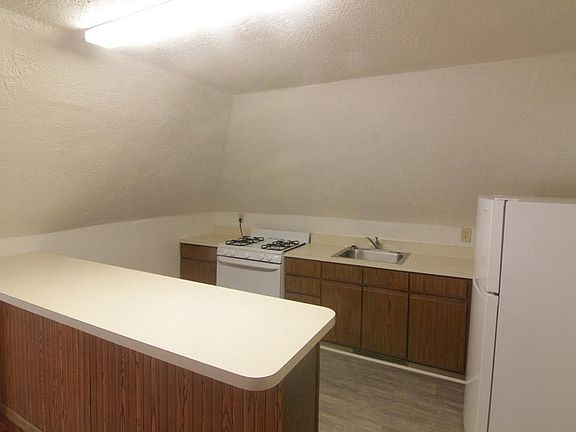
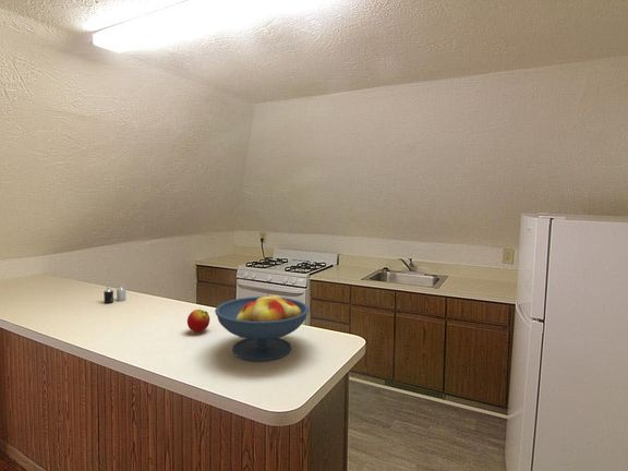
+ fruit bowl [214,291,310,362]
+ candle [102,283,126,304]
+ apple [186,309,210,334]
